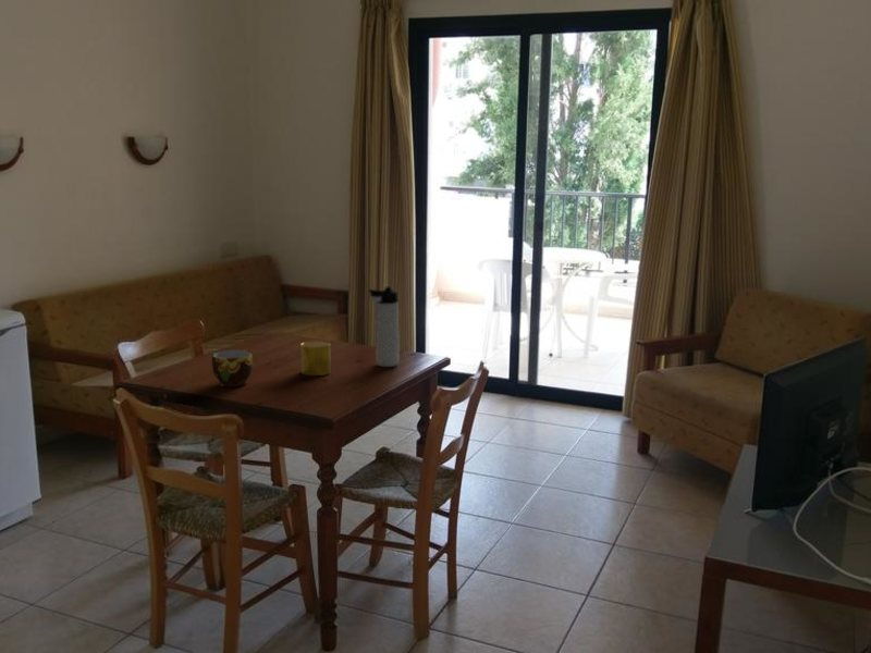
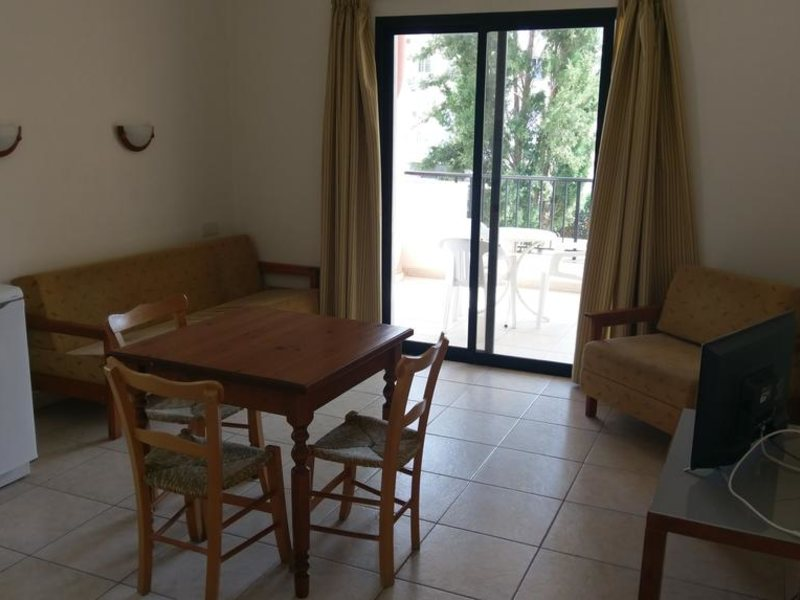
- cup [299,340,332,377]
- cup [211,348,254,389]
- thermos bottle [368,286,401,368]
